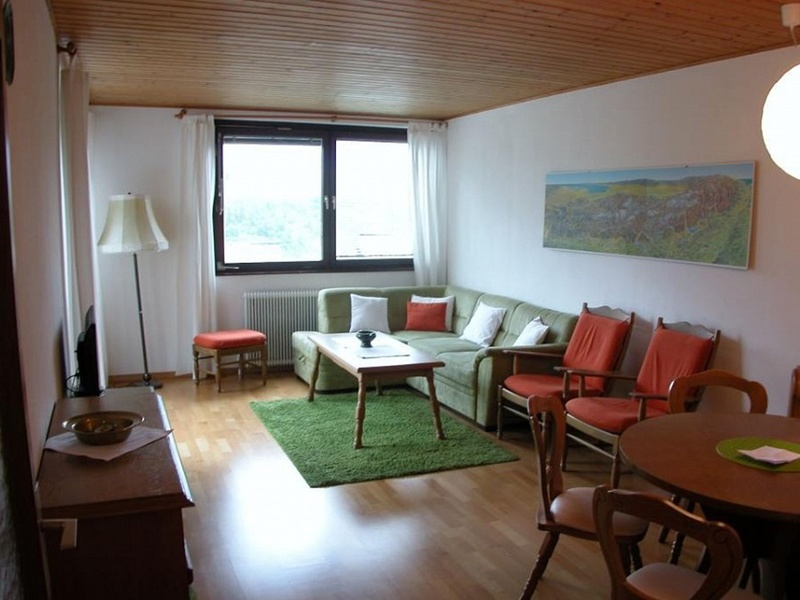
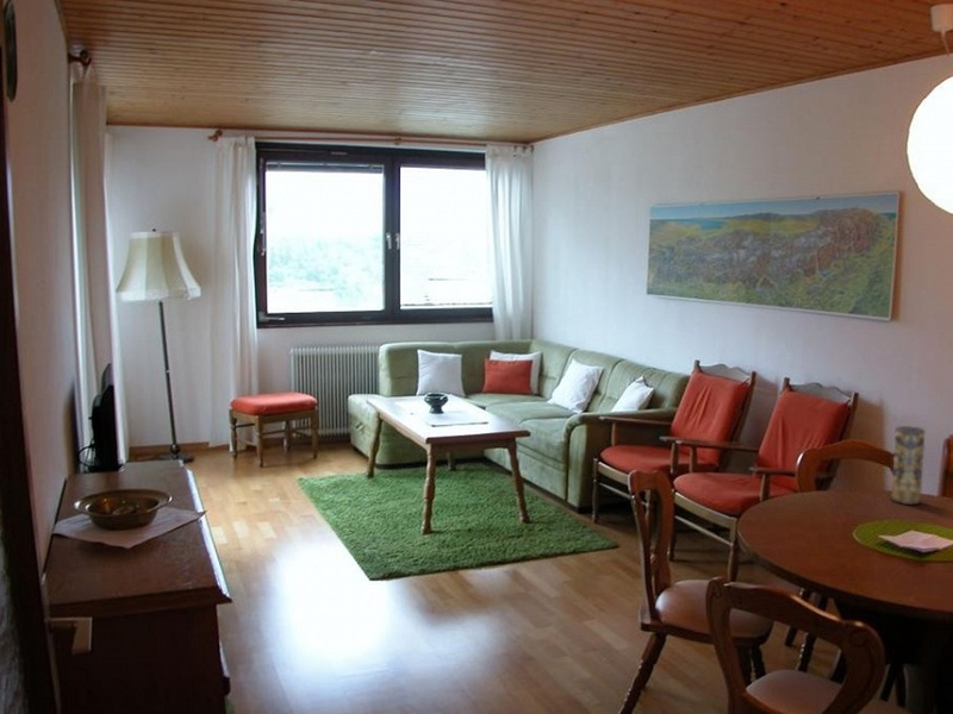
+ vase [891,425,926,506]
